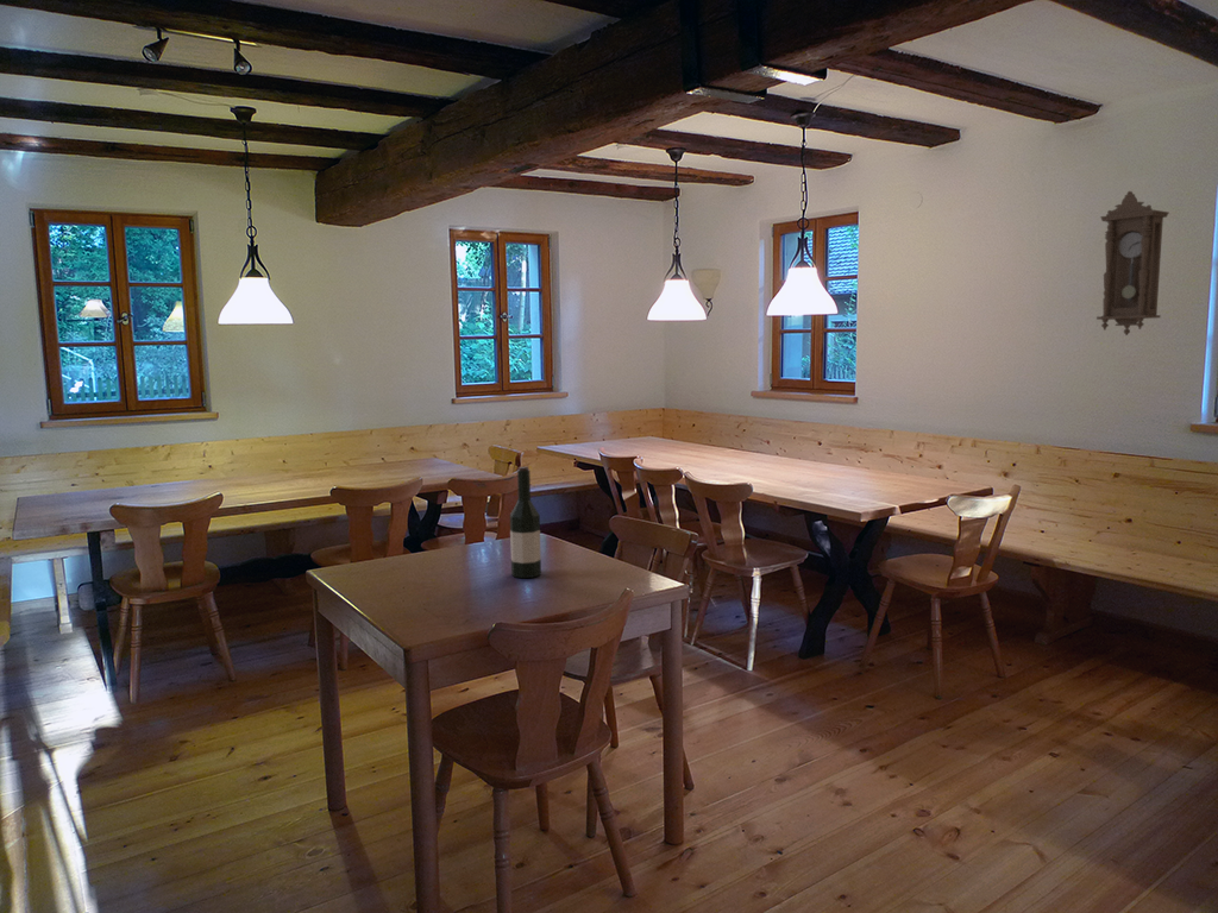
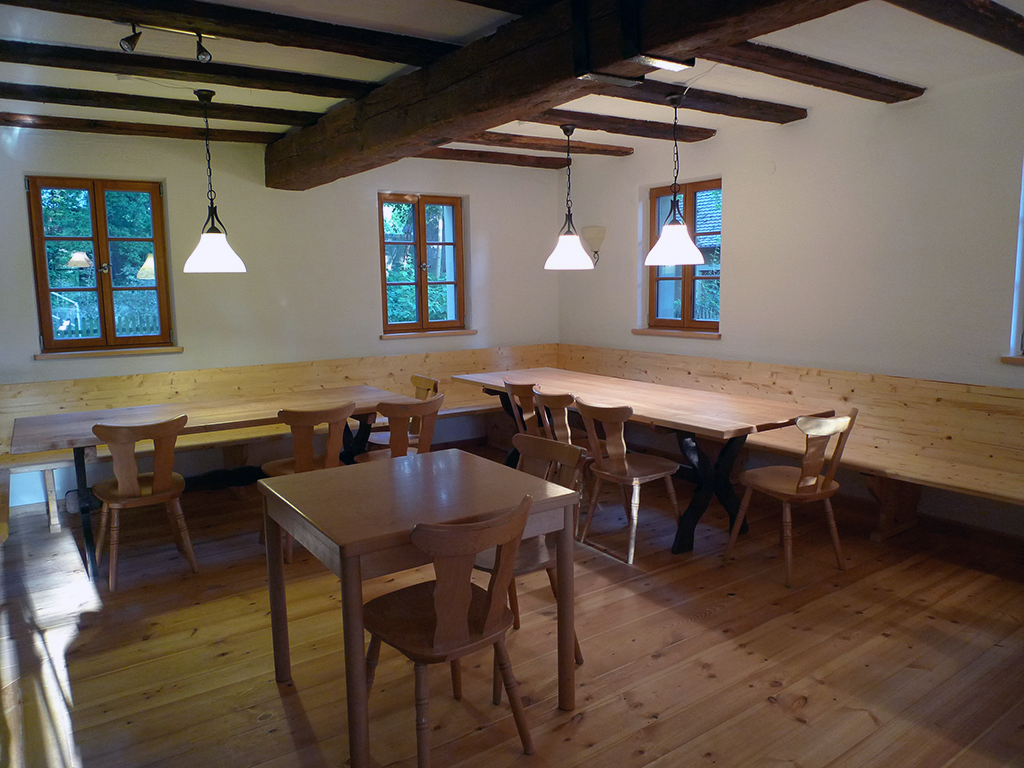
- wine bottle [509,466,542,579]
- pendulum clock [1095,190,1170,336]
